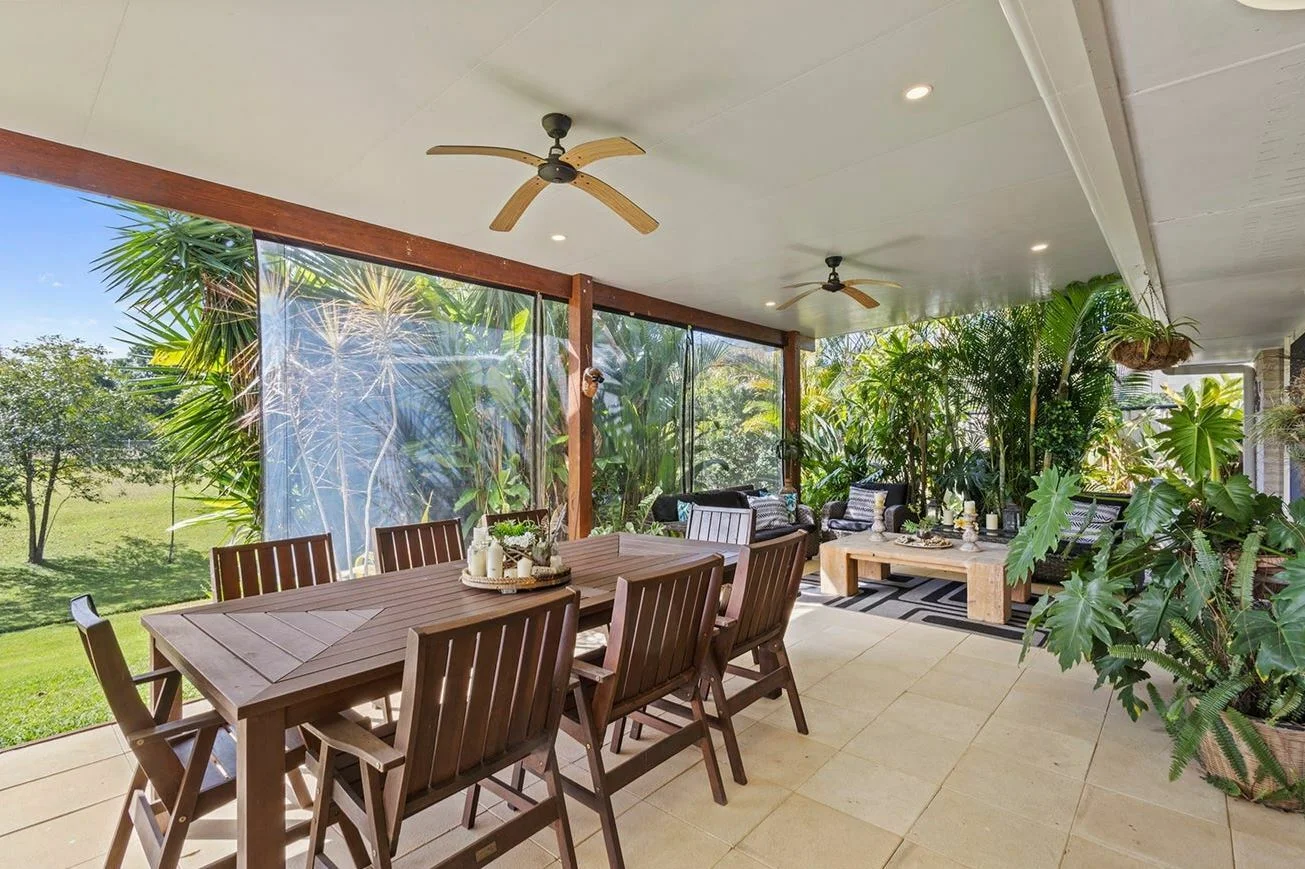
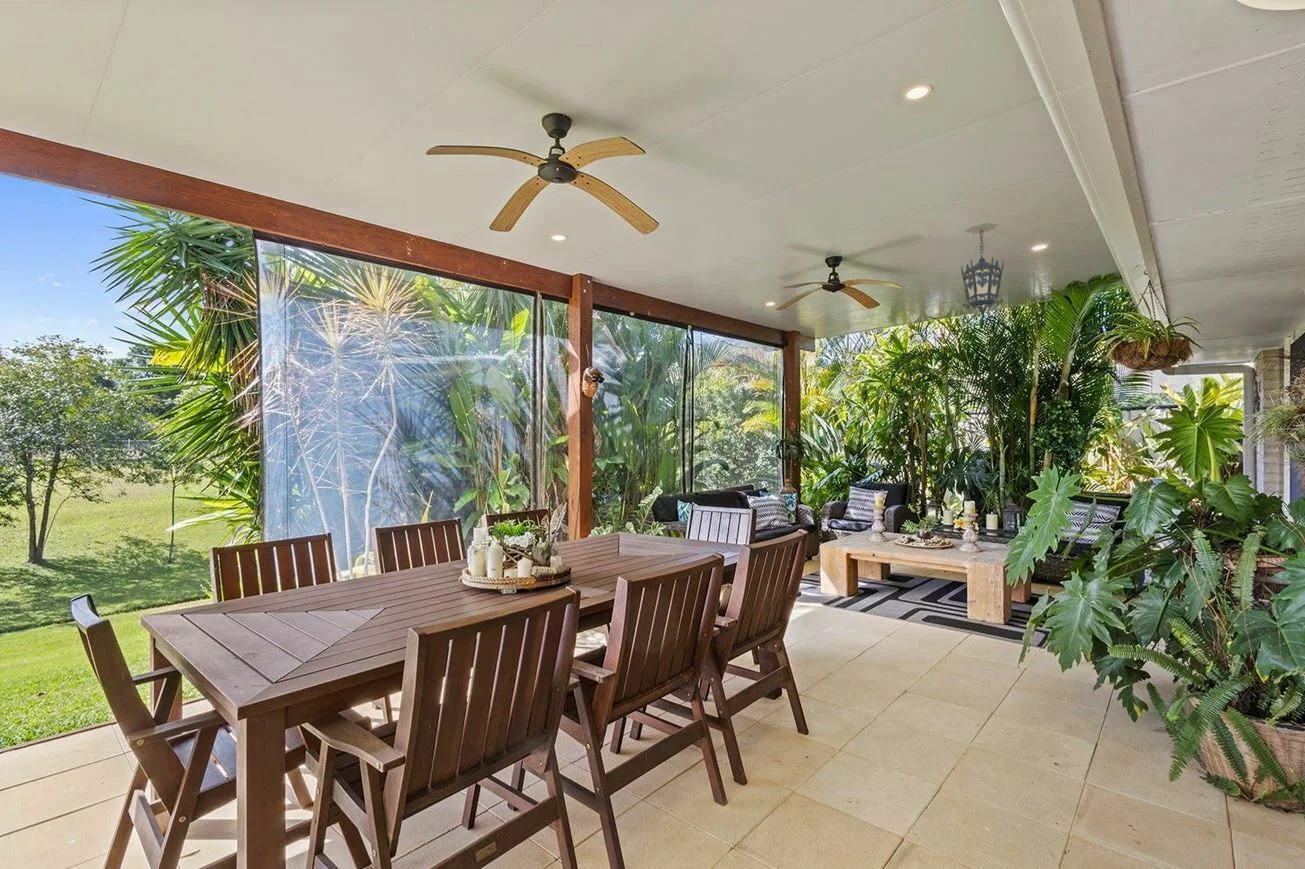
+ hanging lantern [960,222,1005,317]
